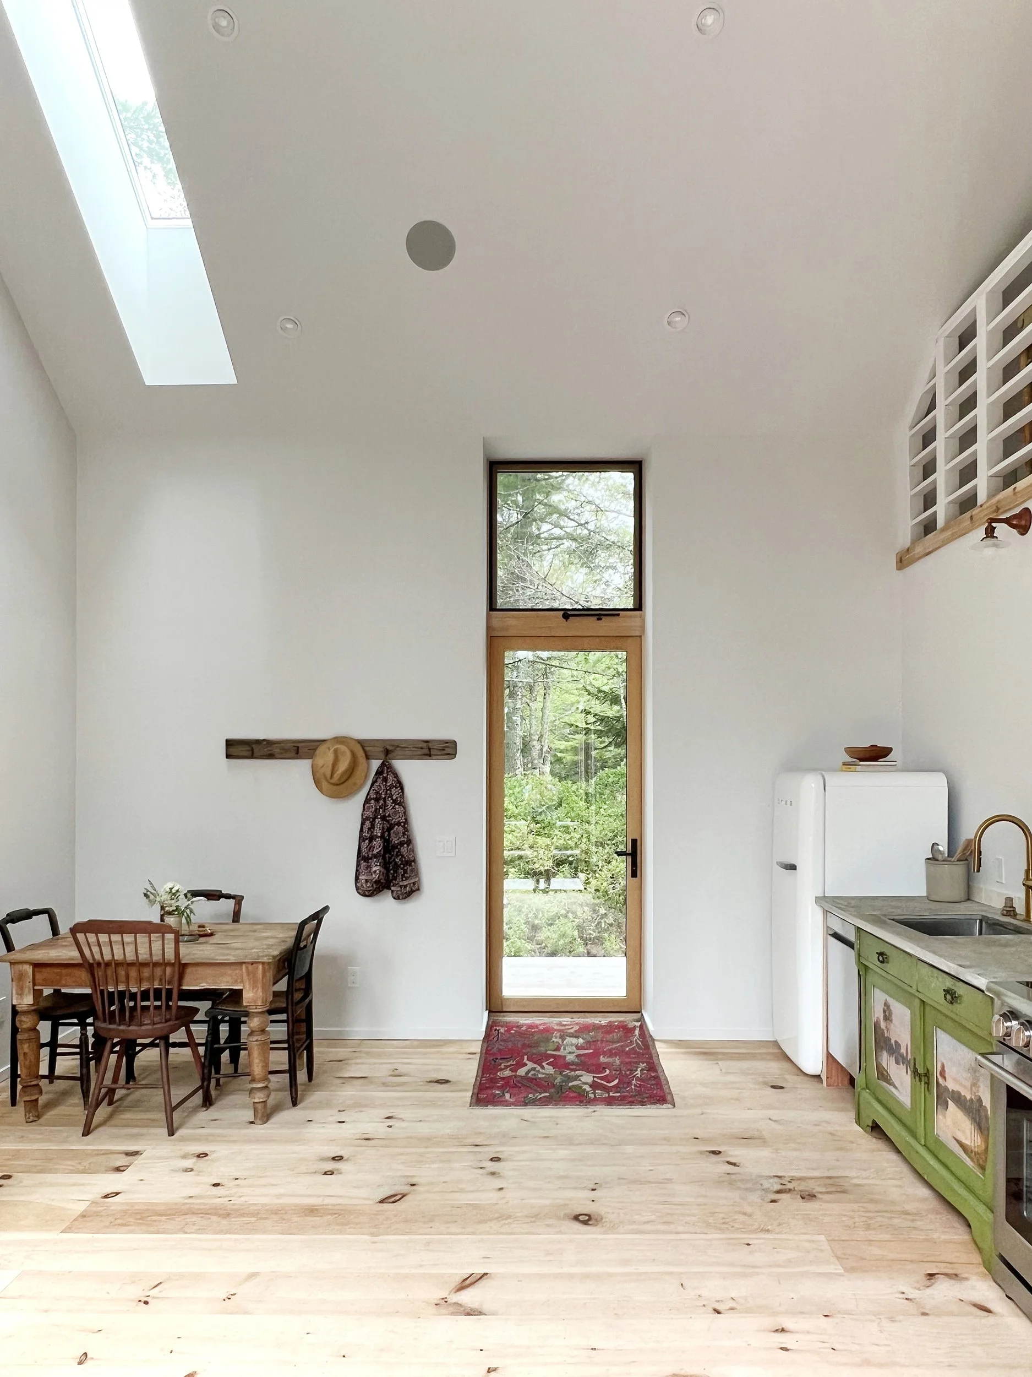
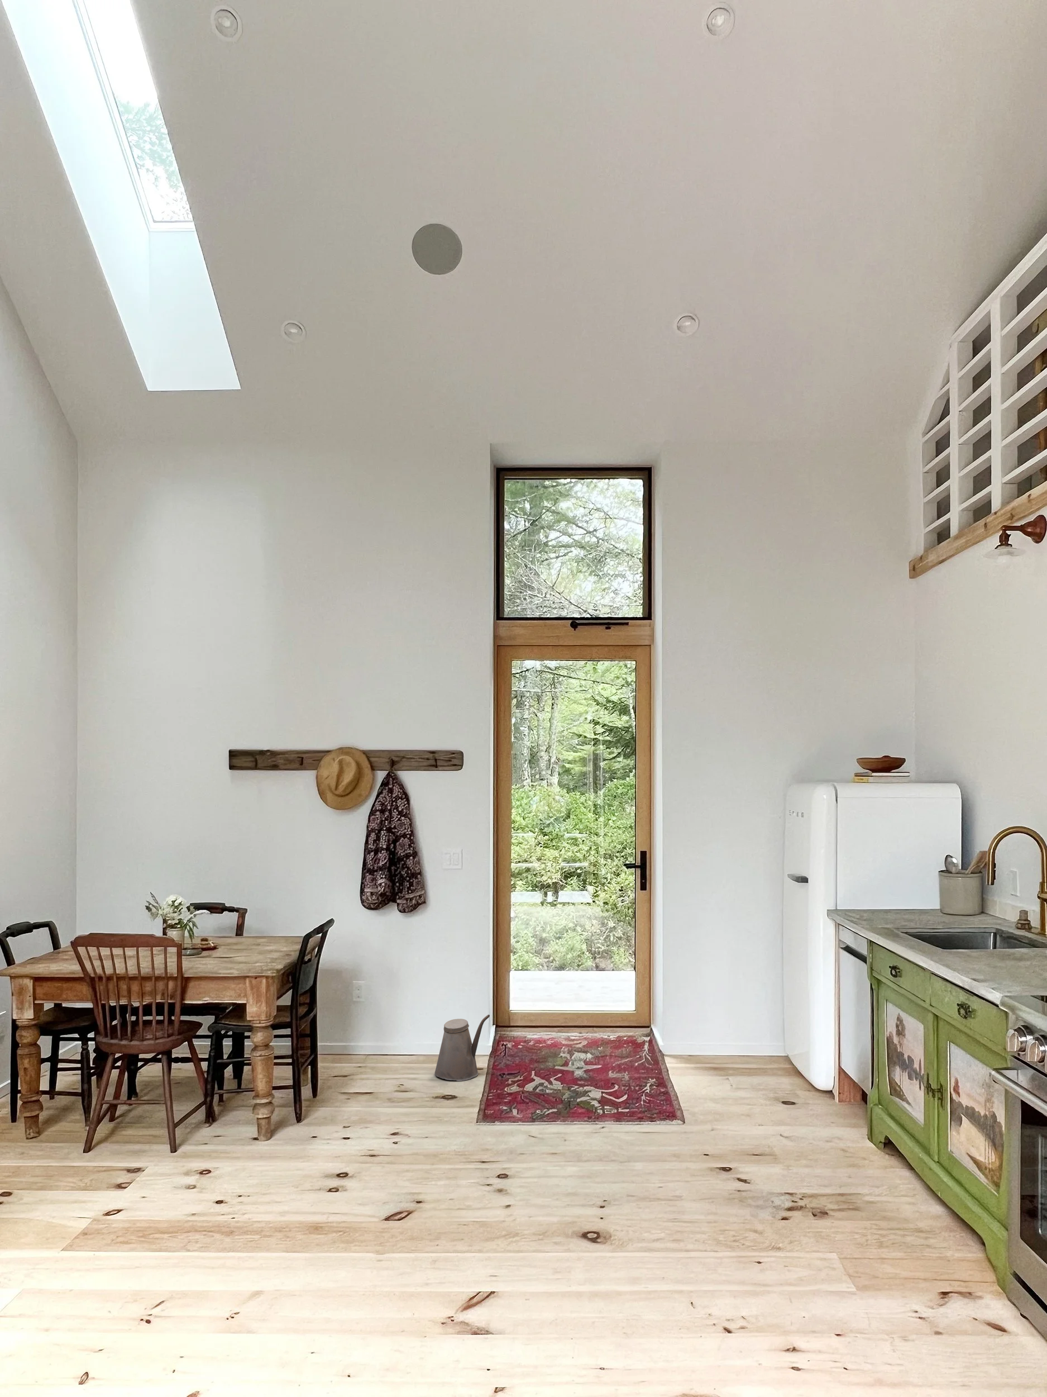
+ watering can [434,1014,491,1081]
